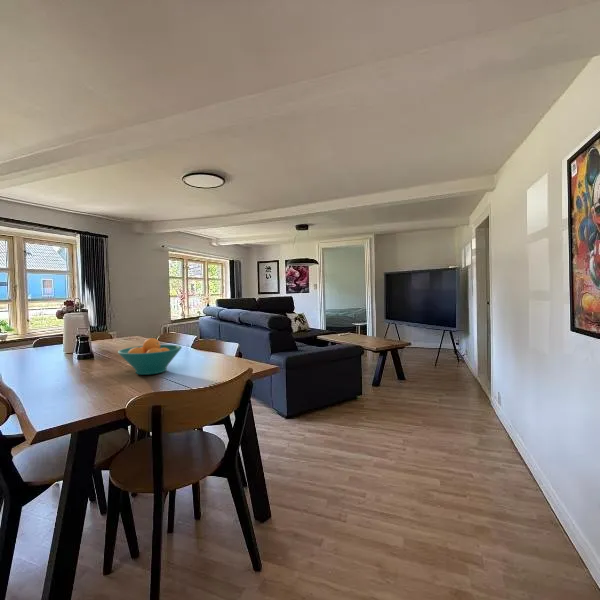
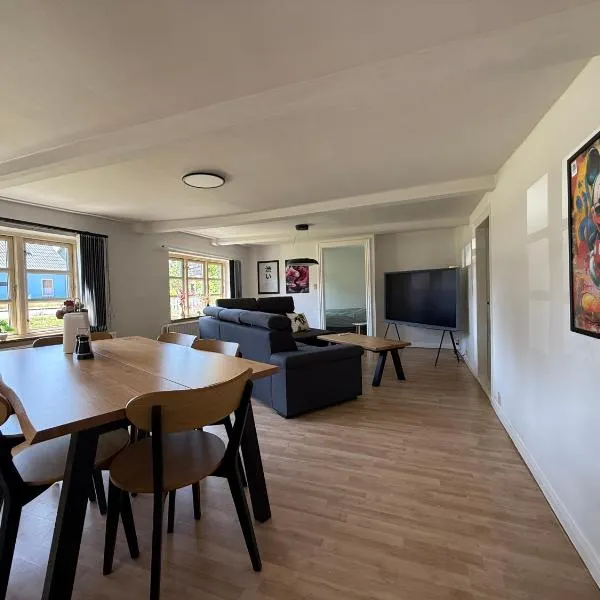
- fruit bowl [117,337,183,376]
